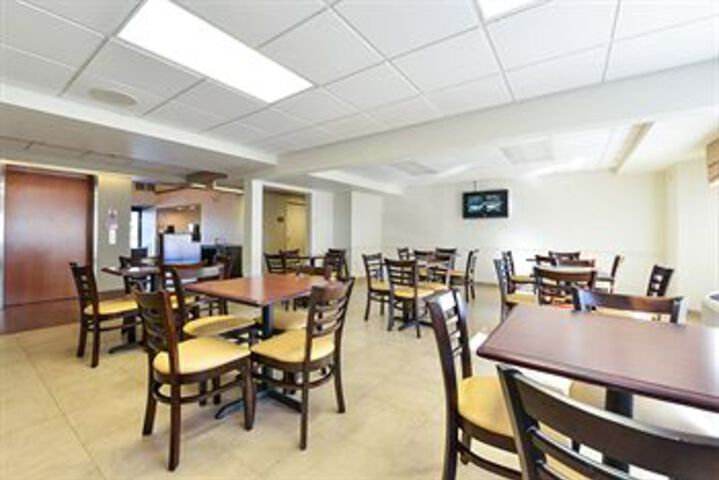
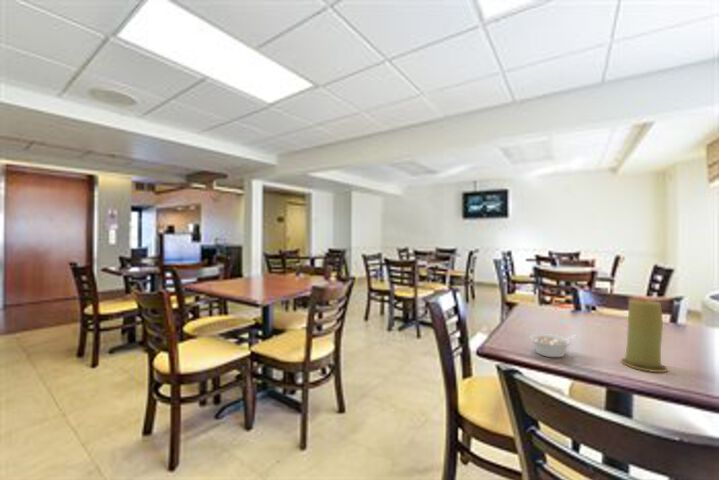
+ legume [528,333,577,358]
+ candle [619,299,669,373]
